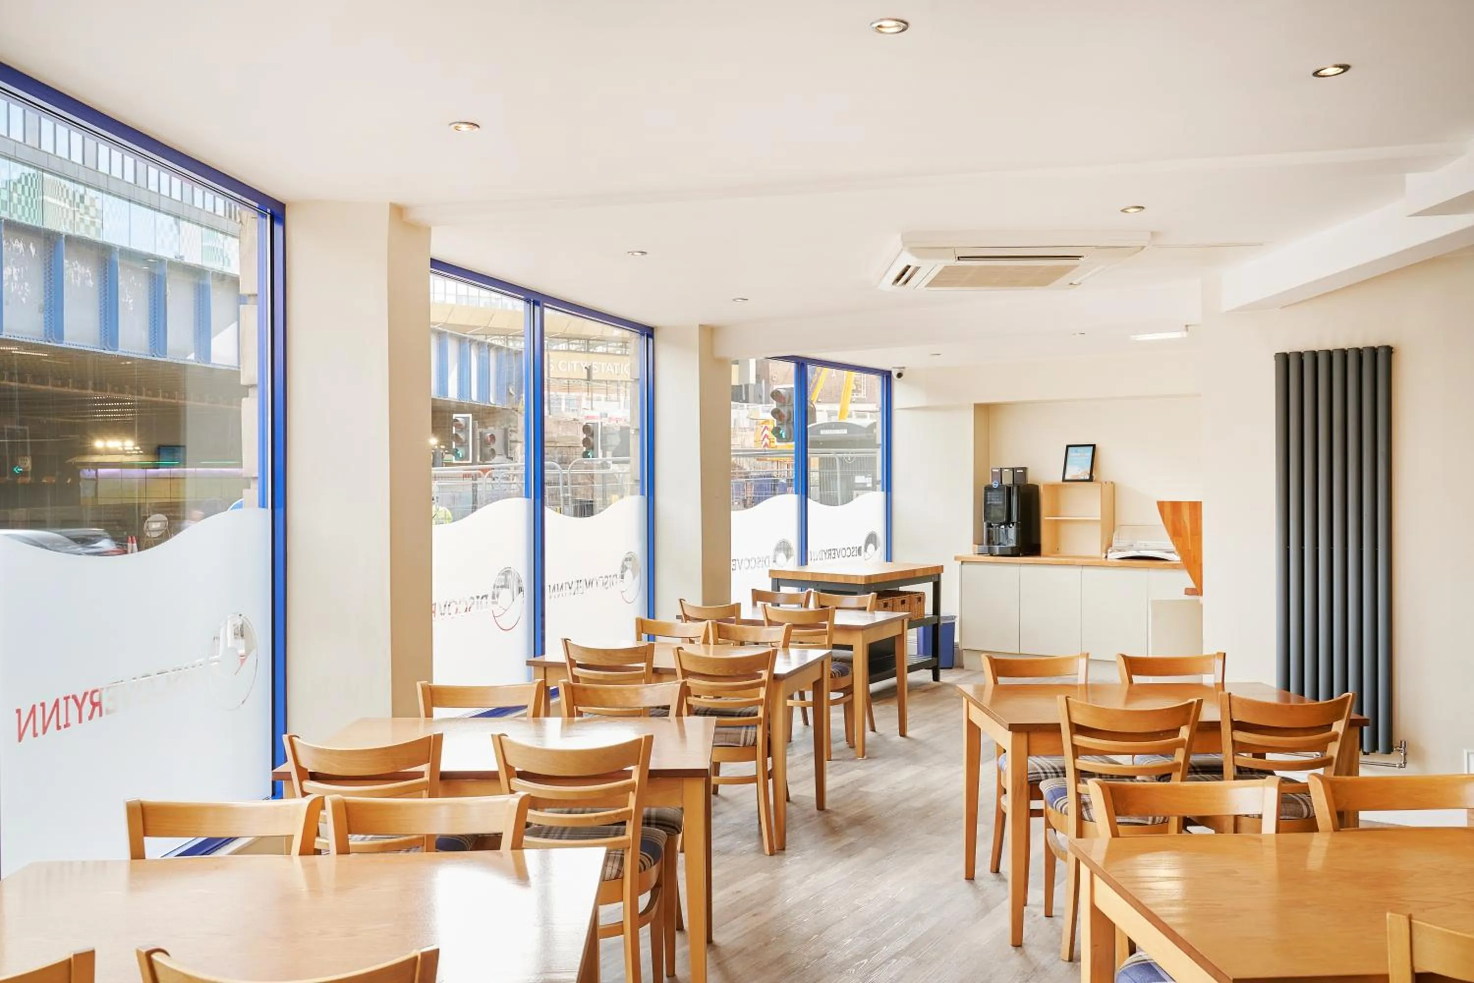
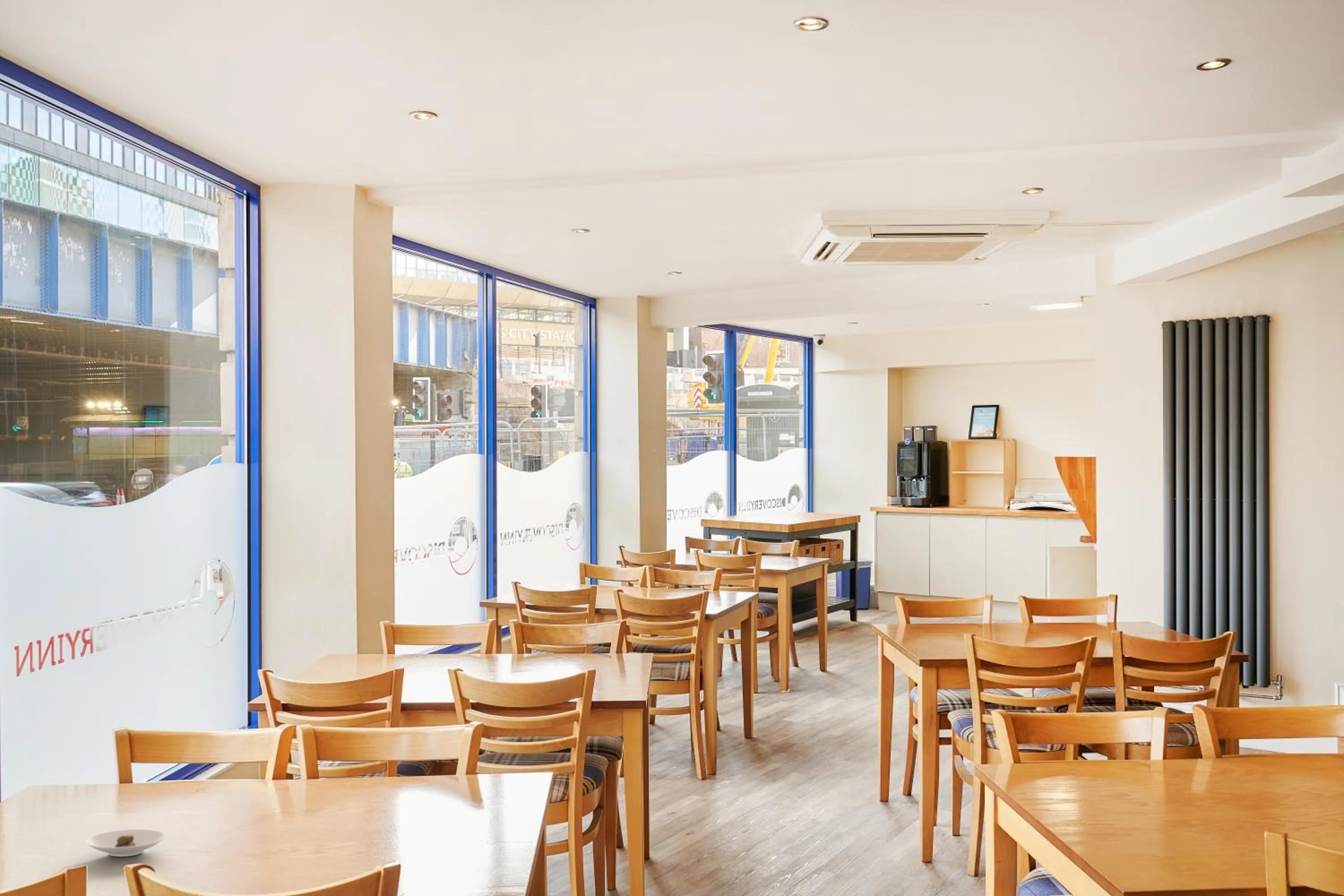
+ saucer [85,829,166,857]
